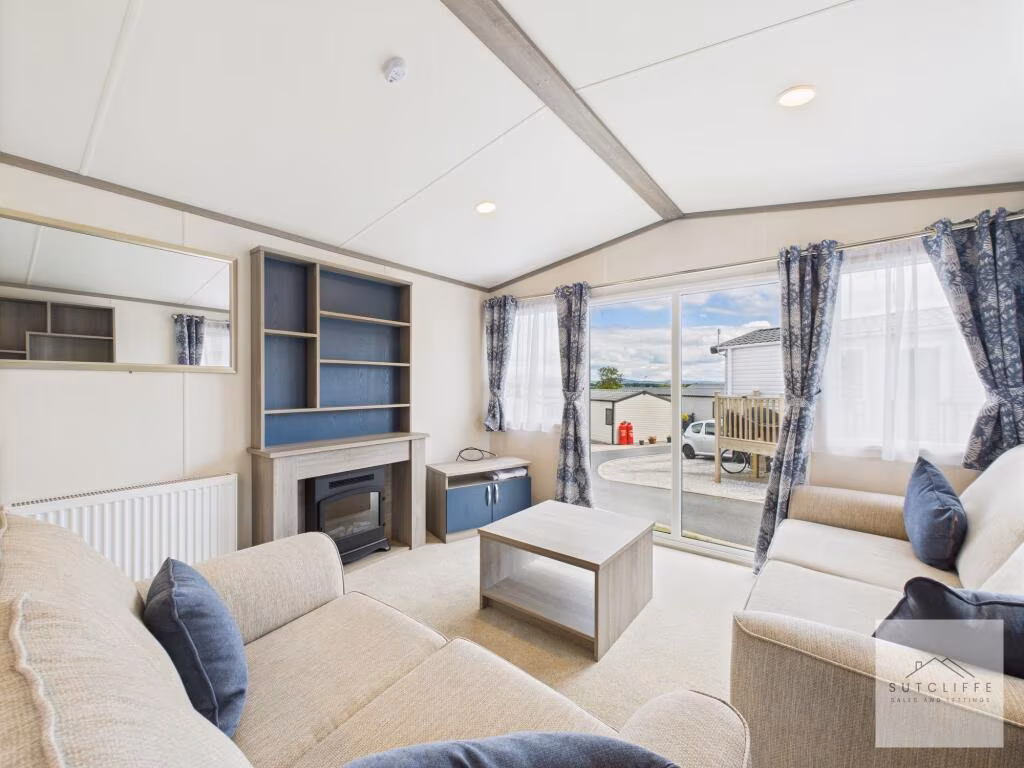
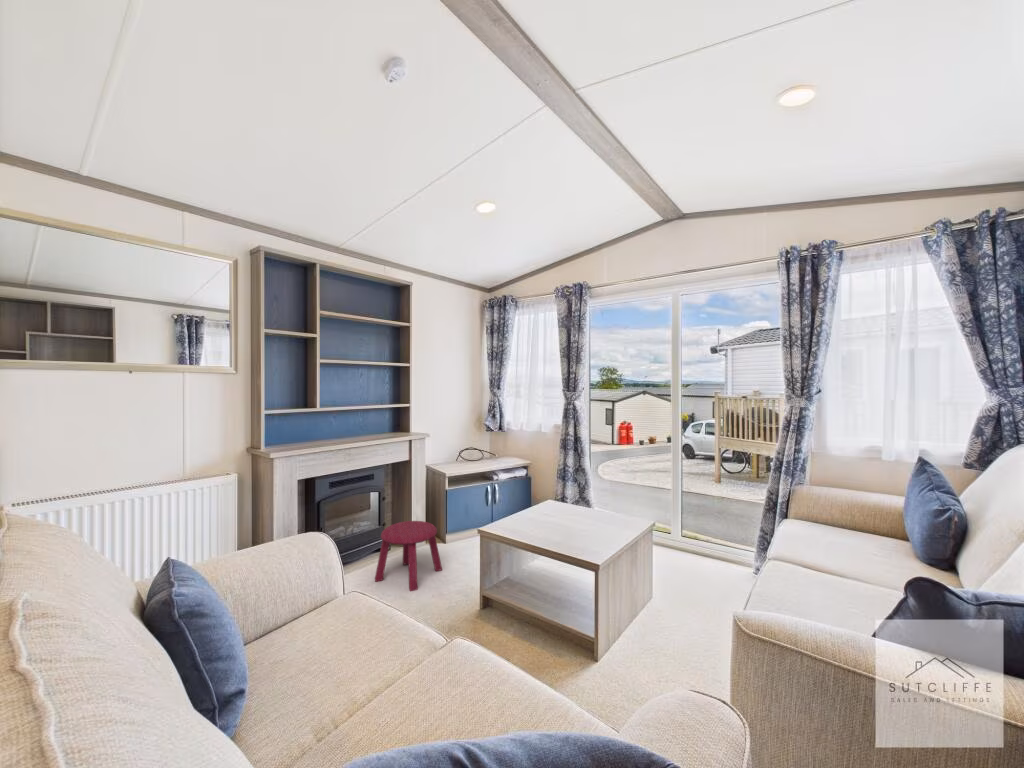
+ stool [374,520,443,592]
